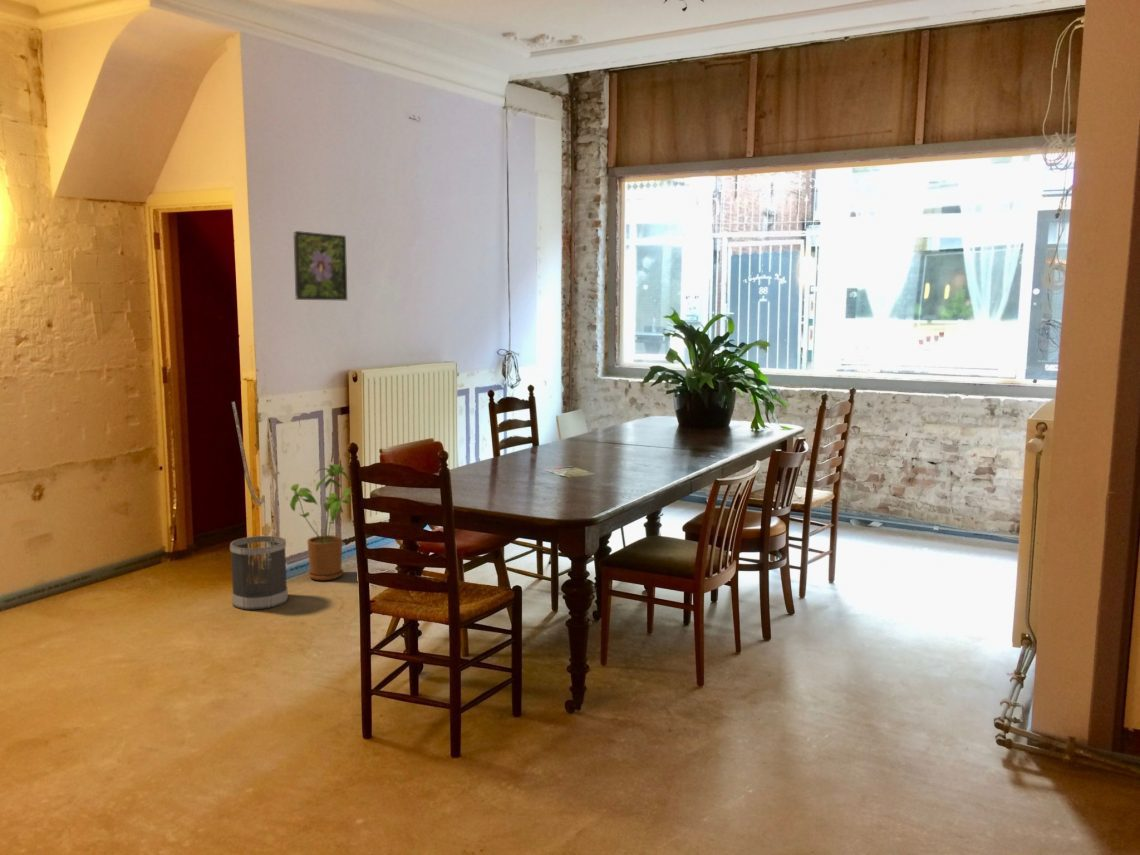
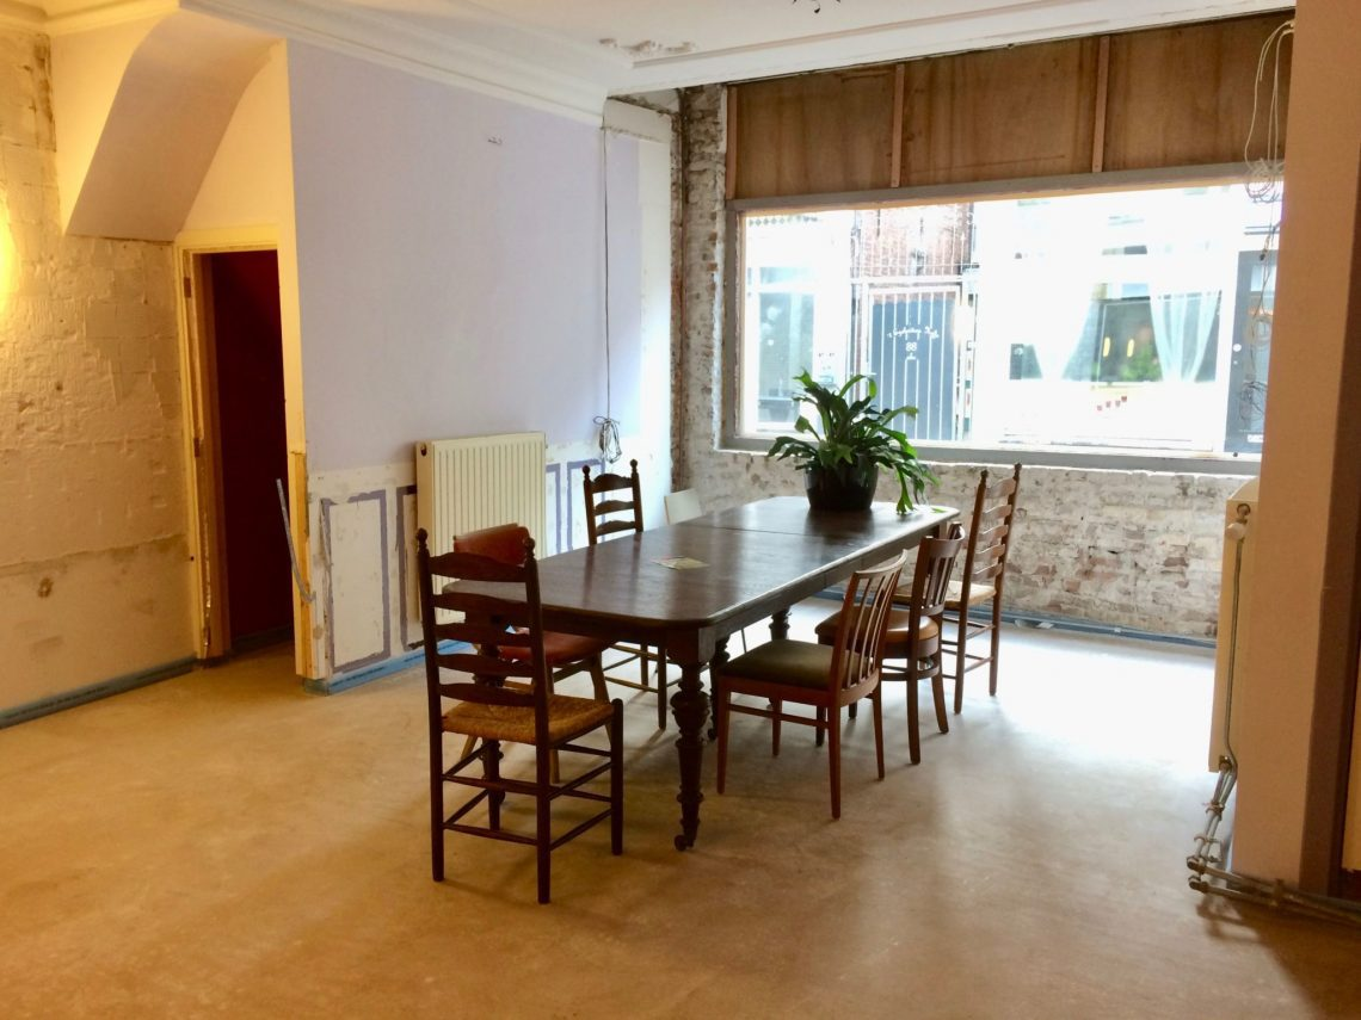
- house plant [289,464,352,581]
- wastebasket [229,535,289,611]
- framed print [292,230,348,301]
